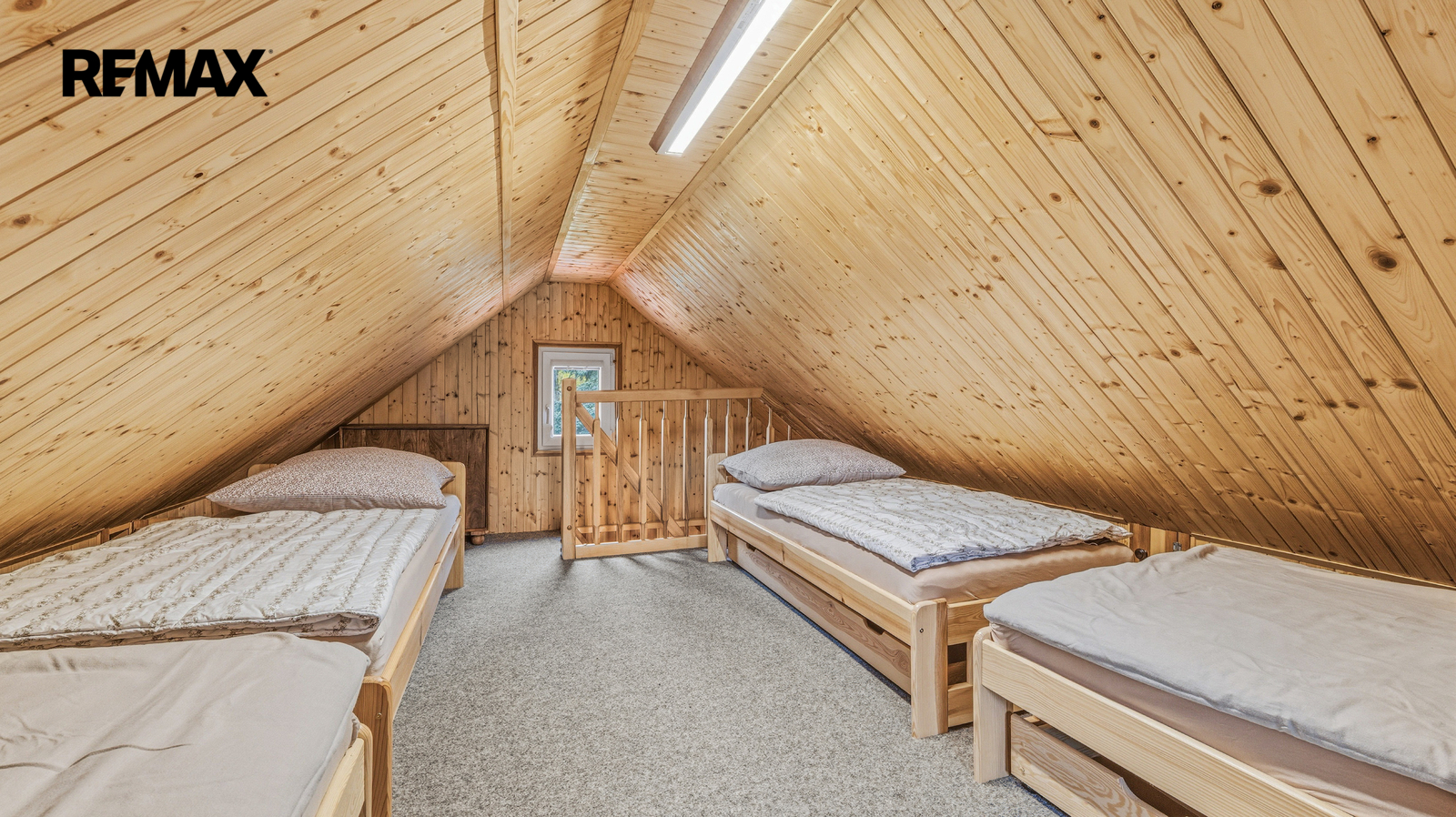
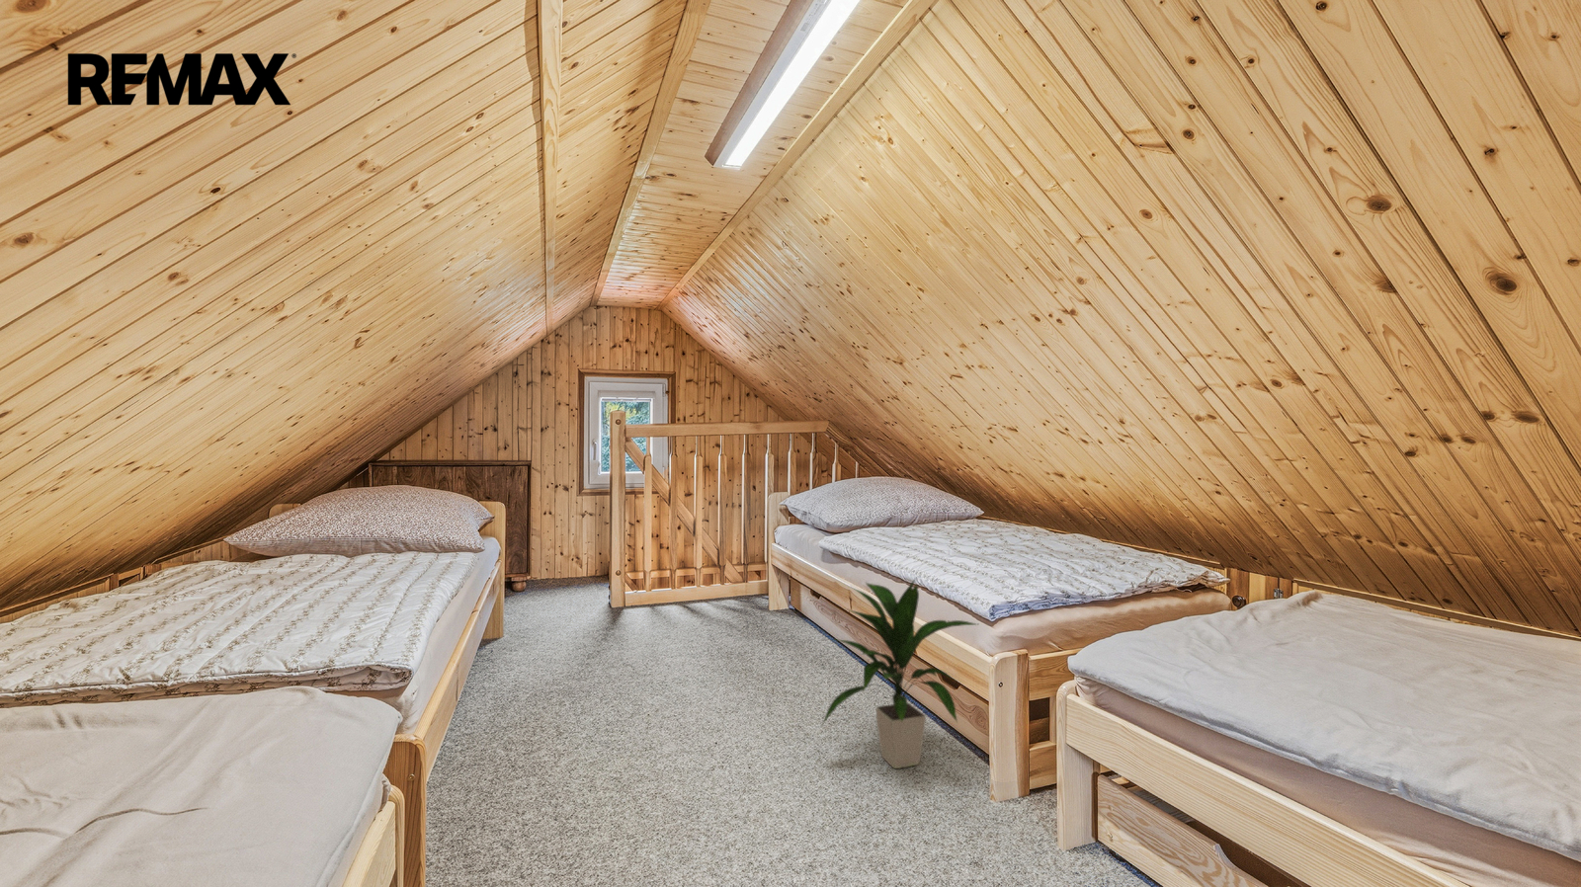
+ indoor plant [820,576,978,770]
